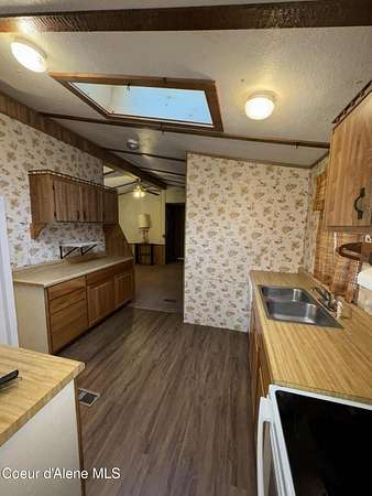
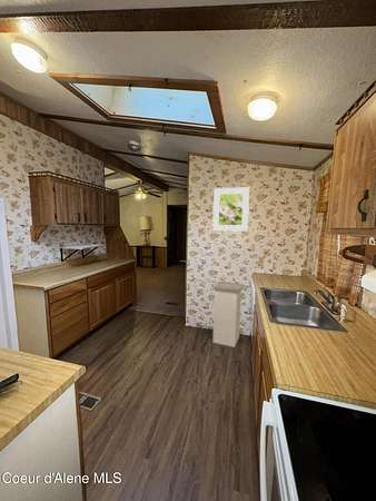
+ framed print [211,187,250,233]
+ trash can [211,281,245,348]
